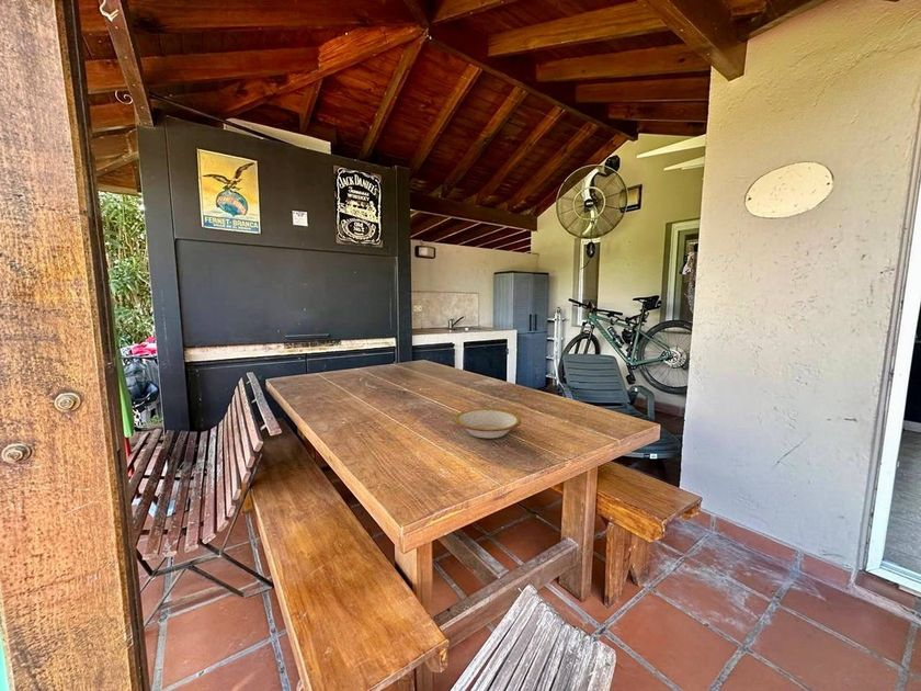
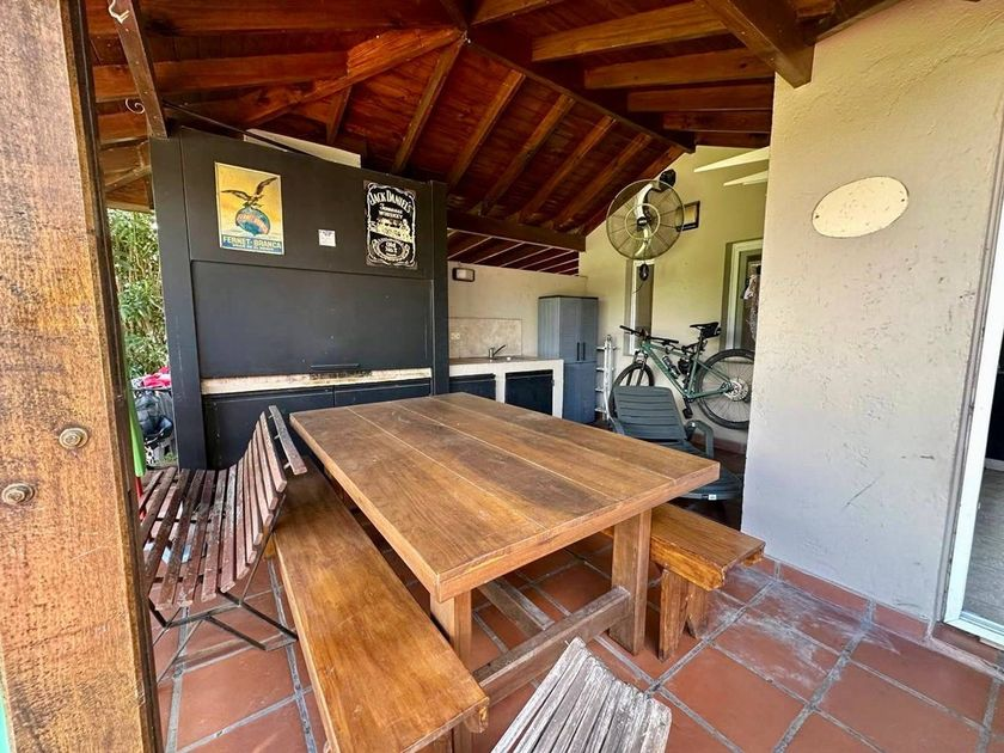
- bowl [454,408,522,440]
